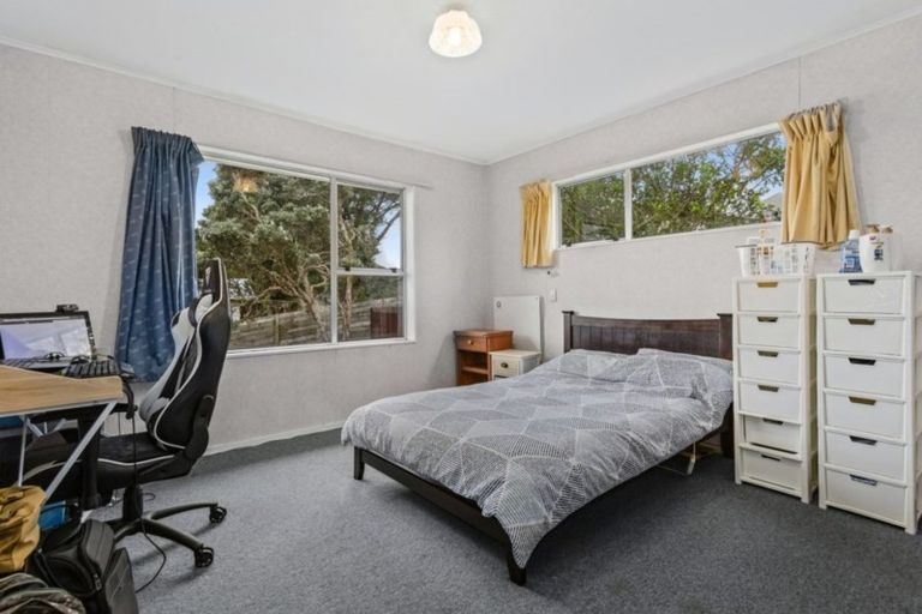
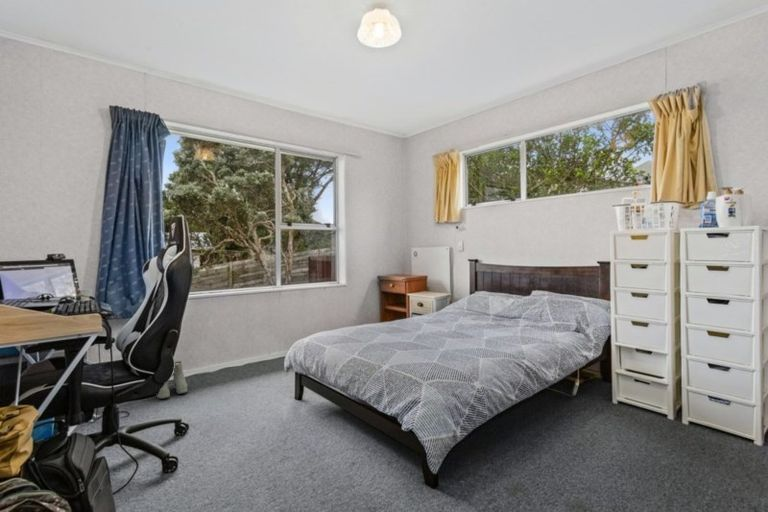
+ boots [156,360,188,400]
